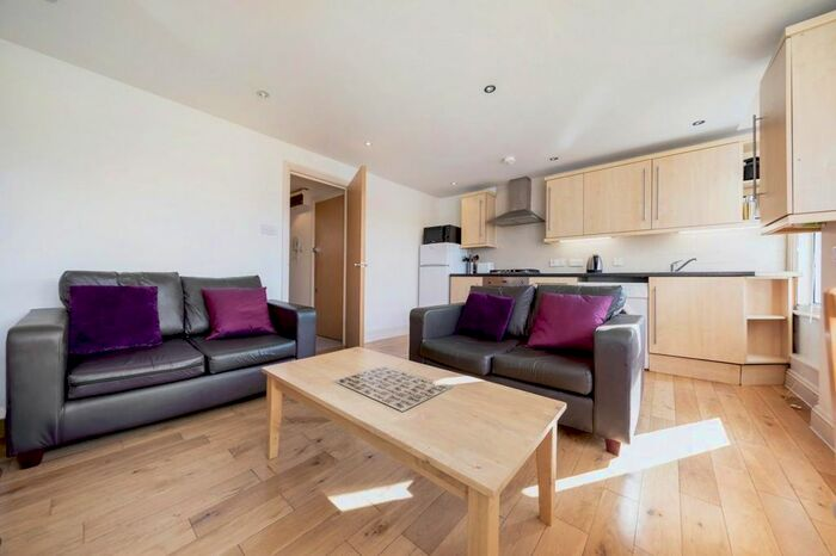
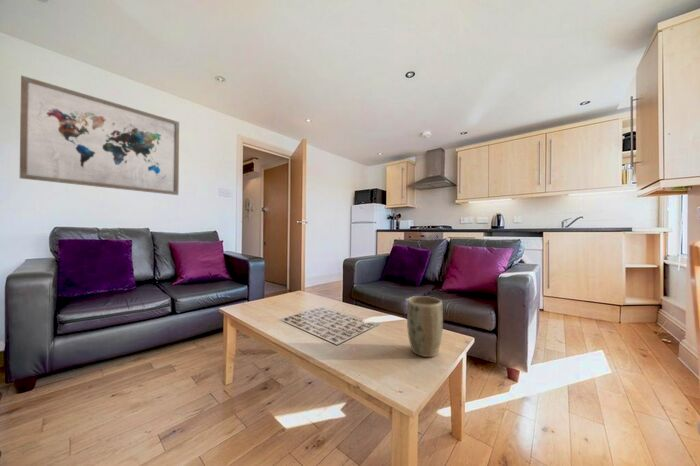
+ wall art [19,74,180,196]
+ plant pot [406,295,444,358]
